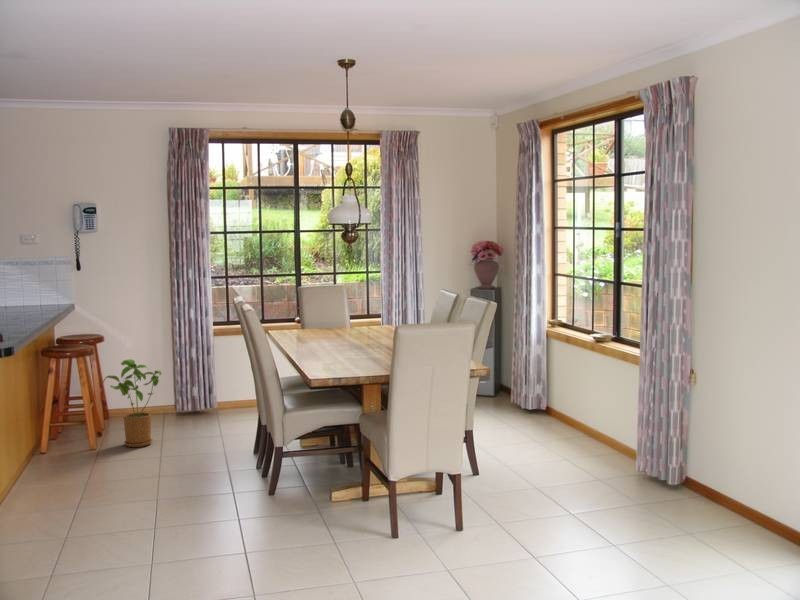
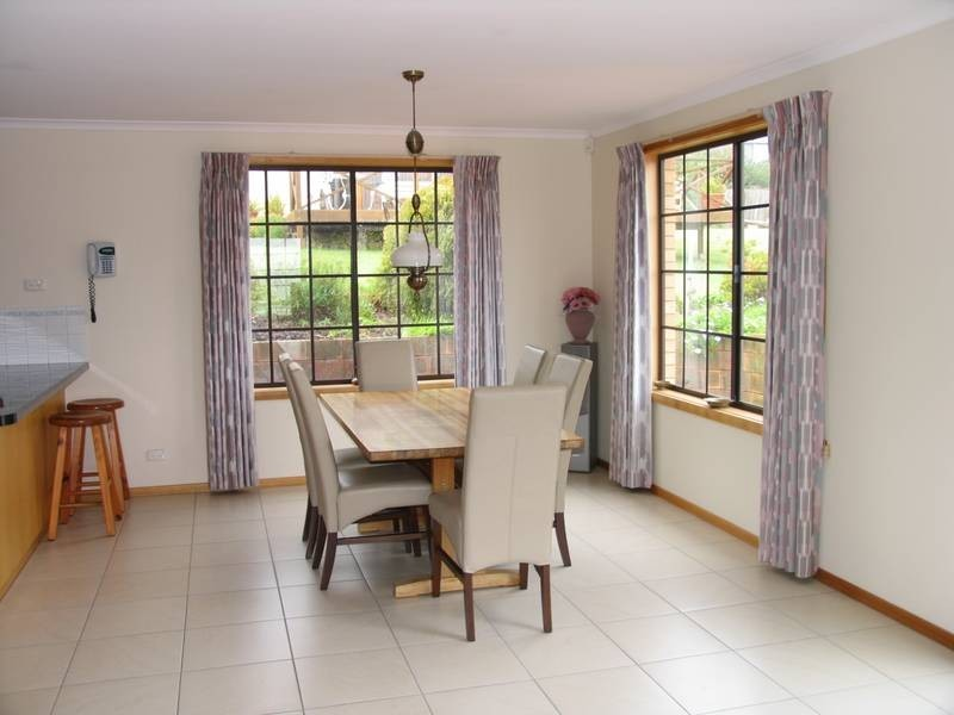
- house plant [101,358,163,448]
